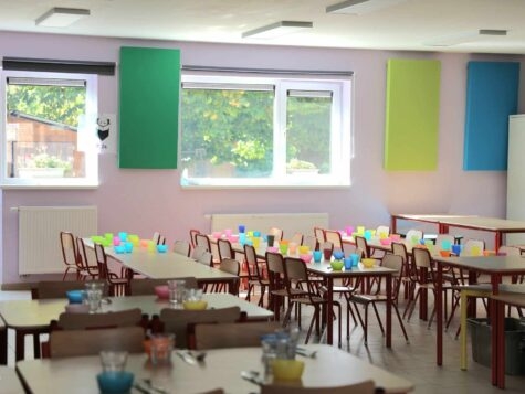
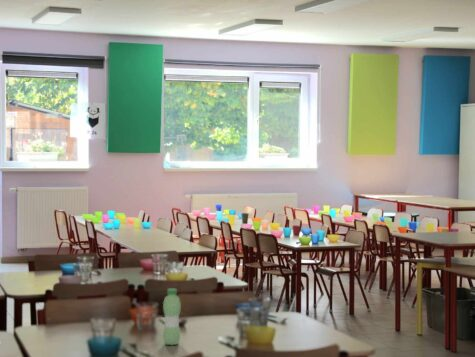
+ water bottle [162,288,182,346]
